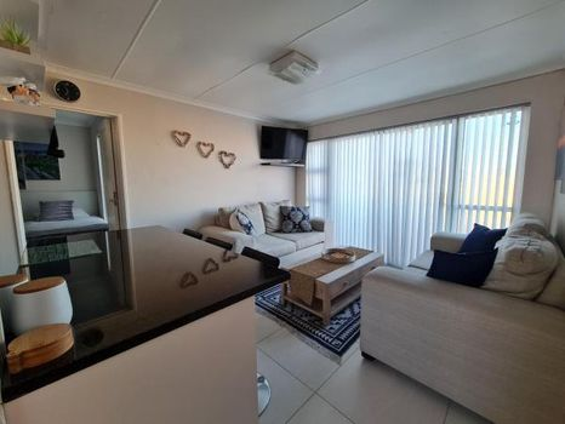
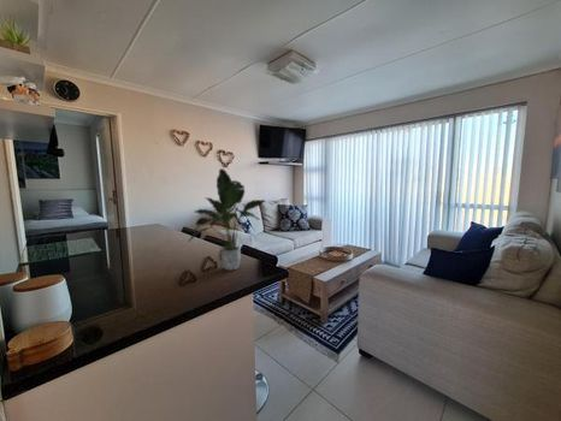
+ potted plant [187,167,266,272]
